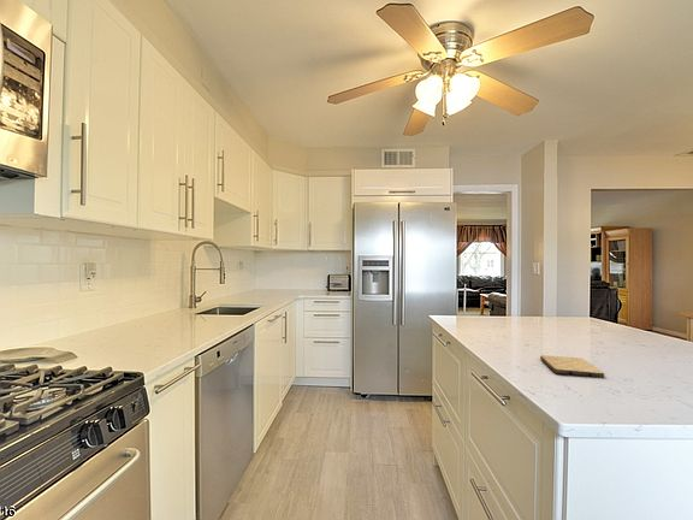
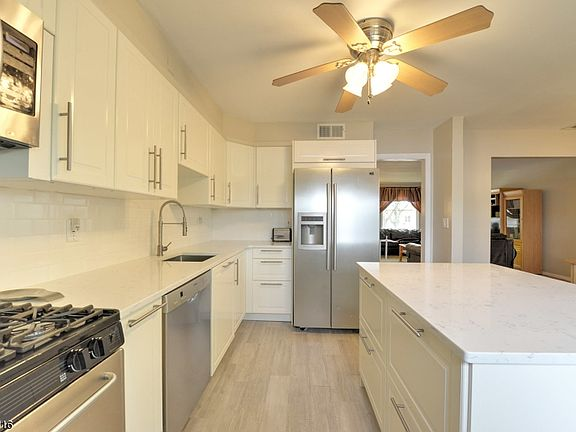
- cutting board [539,354,605,378]
